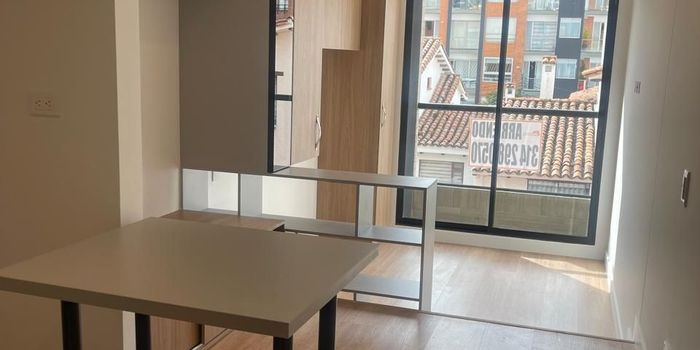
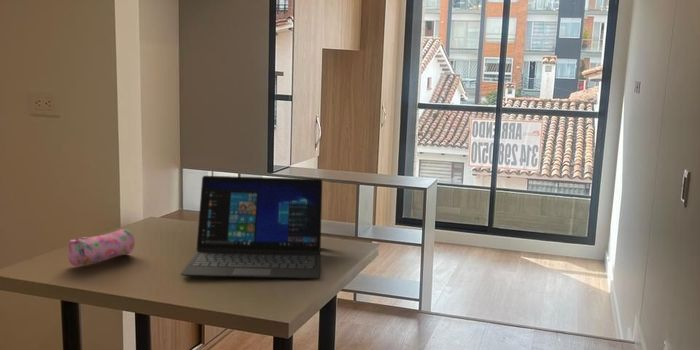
+ pencil case [67,228,136,267]
+ laptop [179,175,323,280]
